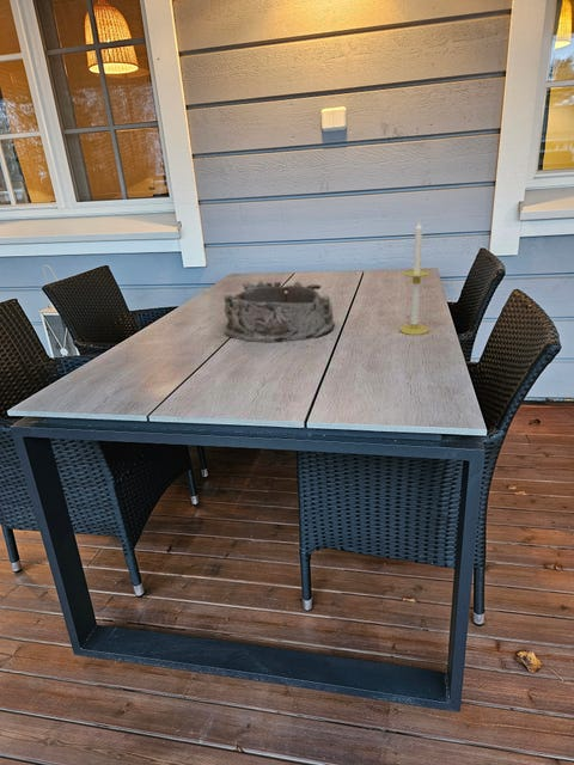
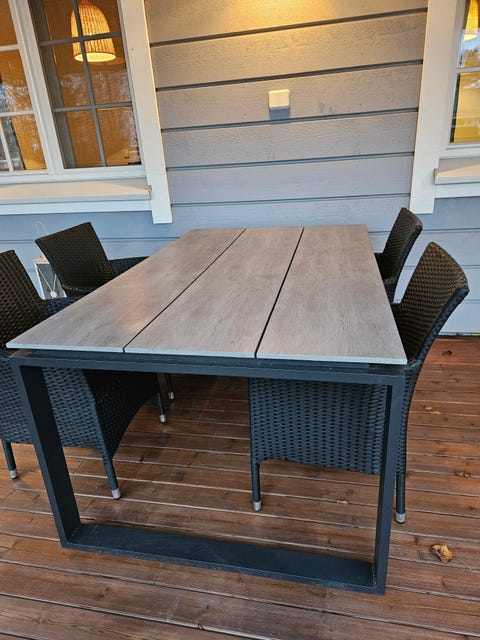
- candle [399,219,430,336]
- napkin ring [222,280,335,344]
